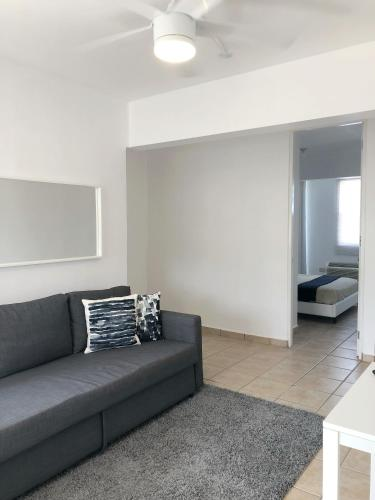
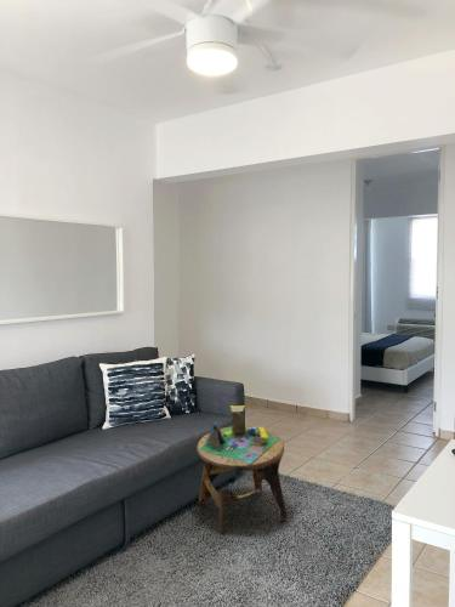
+ side table [195,404,289,534]
